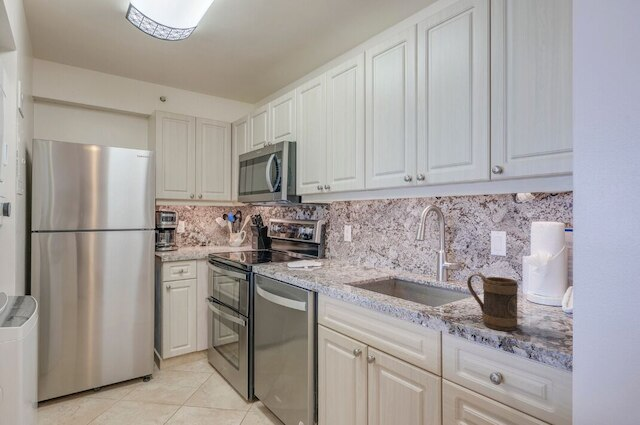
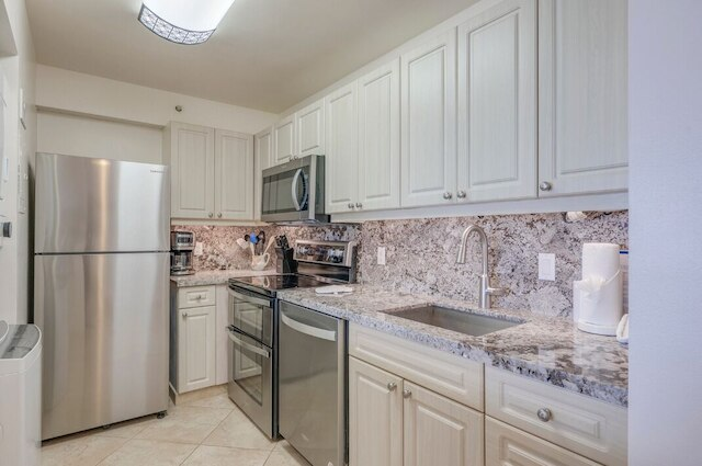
- mug [466,273,519,332]
